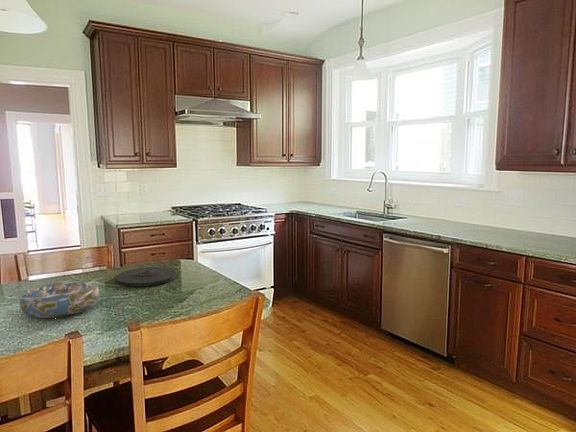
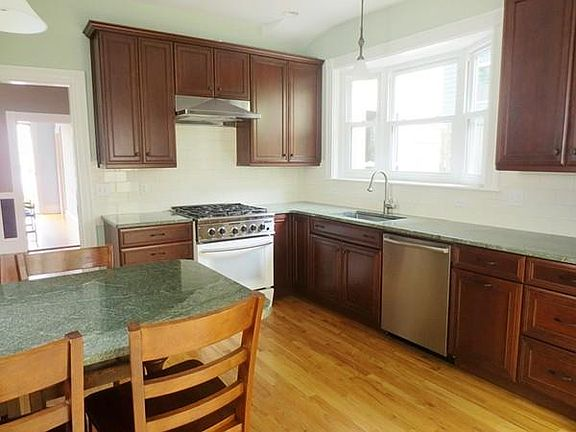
- decorative bowl [19,280,100,319]
- plate [114,266,177,287]
